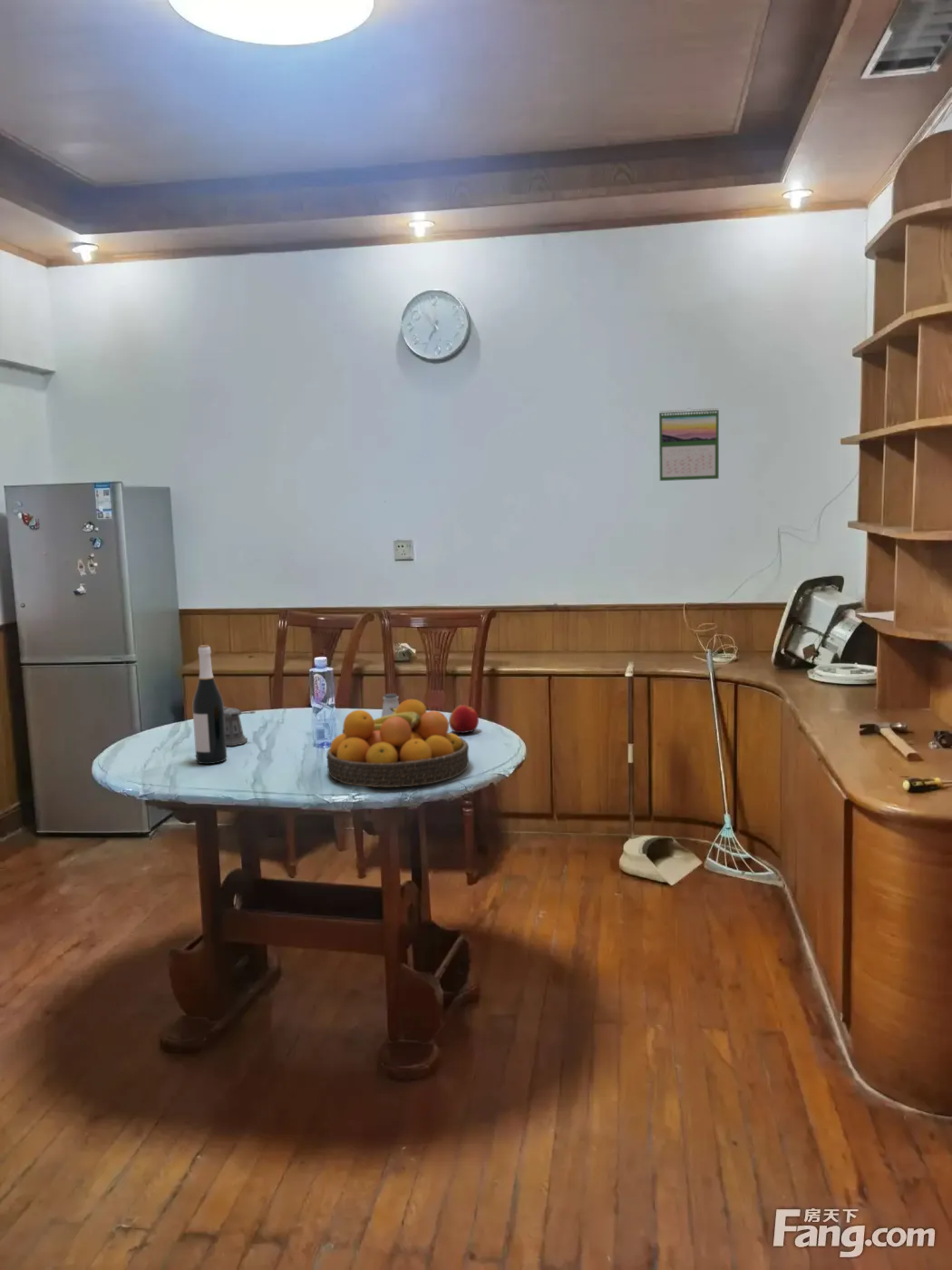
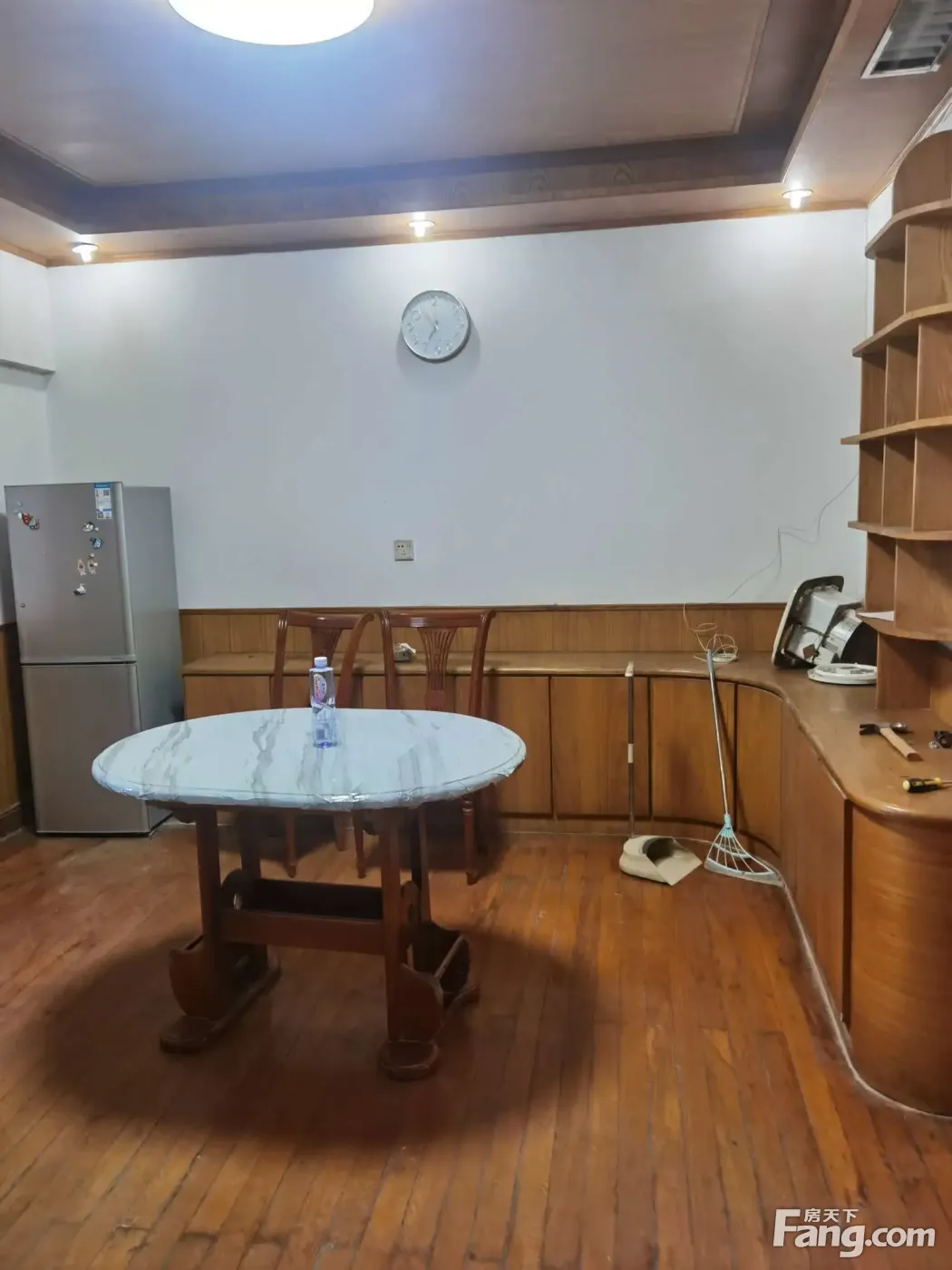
- calendar [658,407,720,482]
- pepper shaker [224,706,257,747]
- apple [448,704,480,734]
- saltshaker [381,693,400,717]
- wine bottle [191,644,228,765]
- fruit bowl [325,699,470,788]
